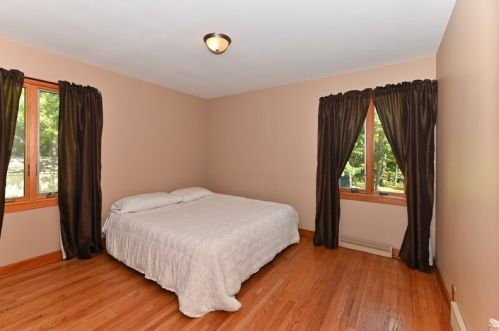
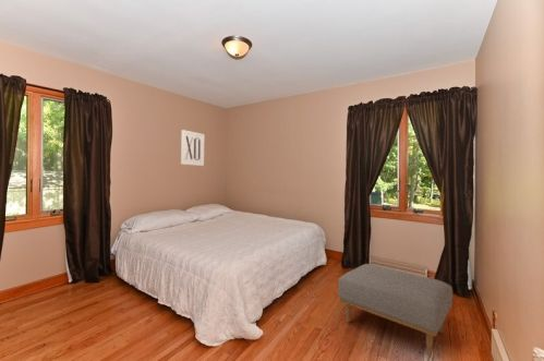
+ ottoman [337,263,454,358]
+ wall art [180,129,206,167]
